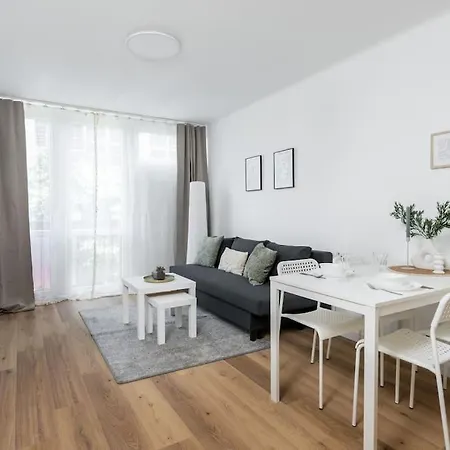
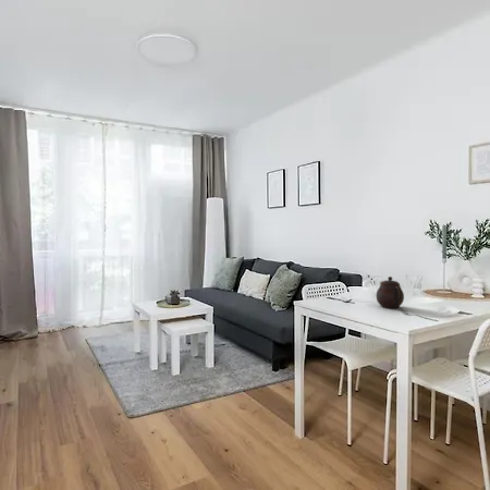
+ teapot [375,275,405,309]
